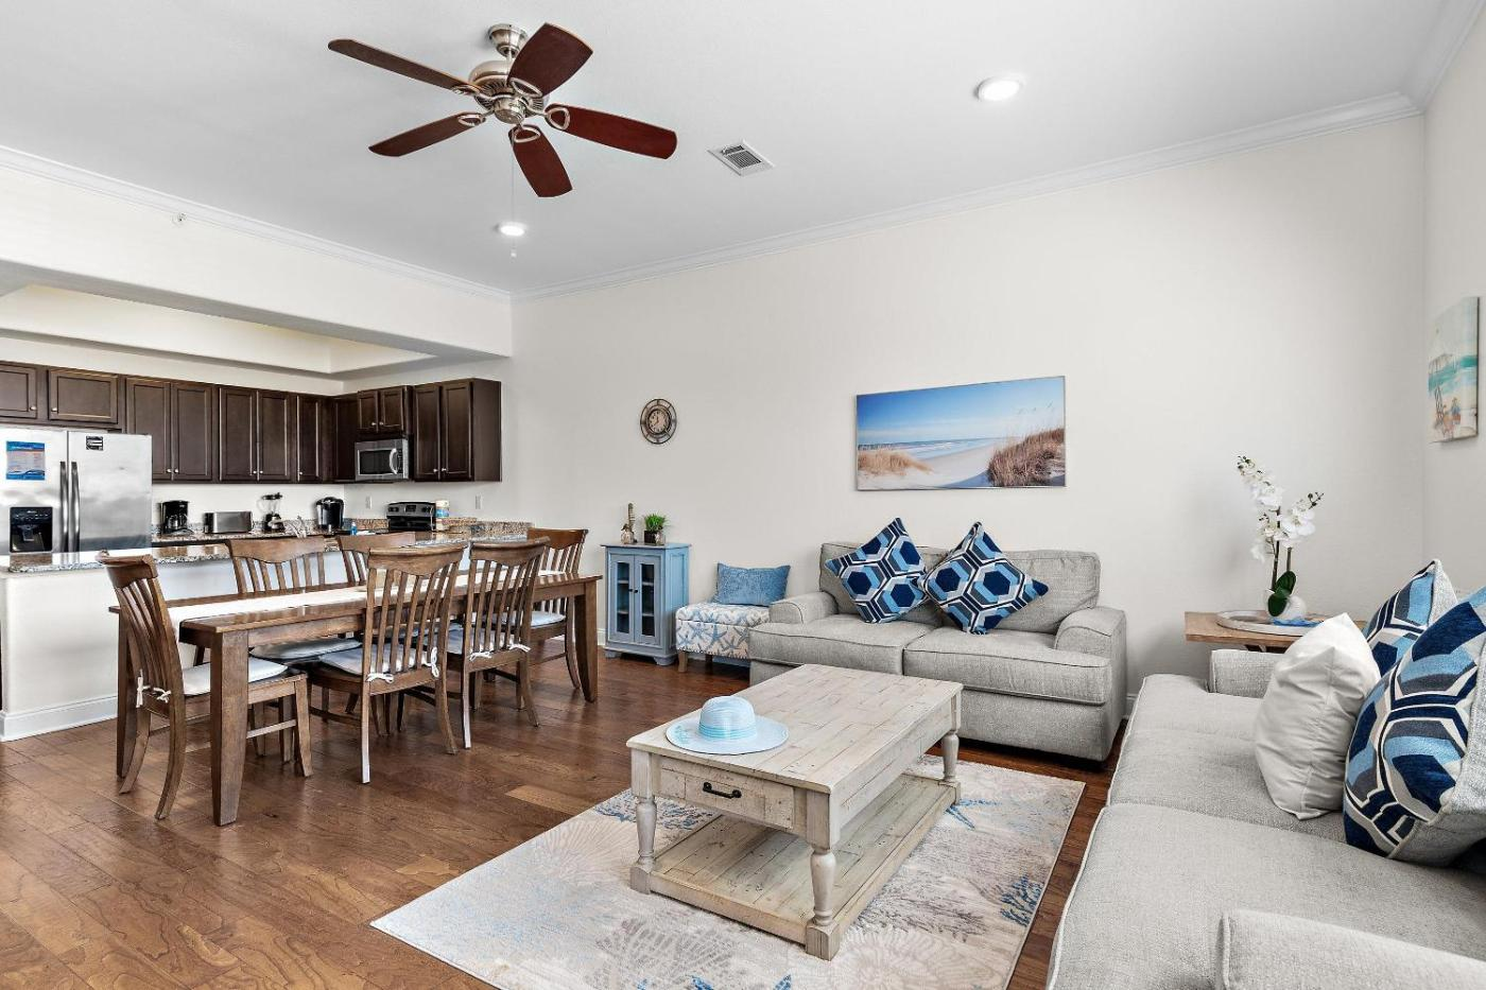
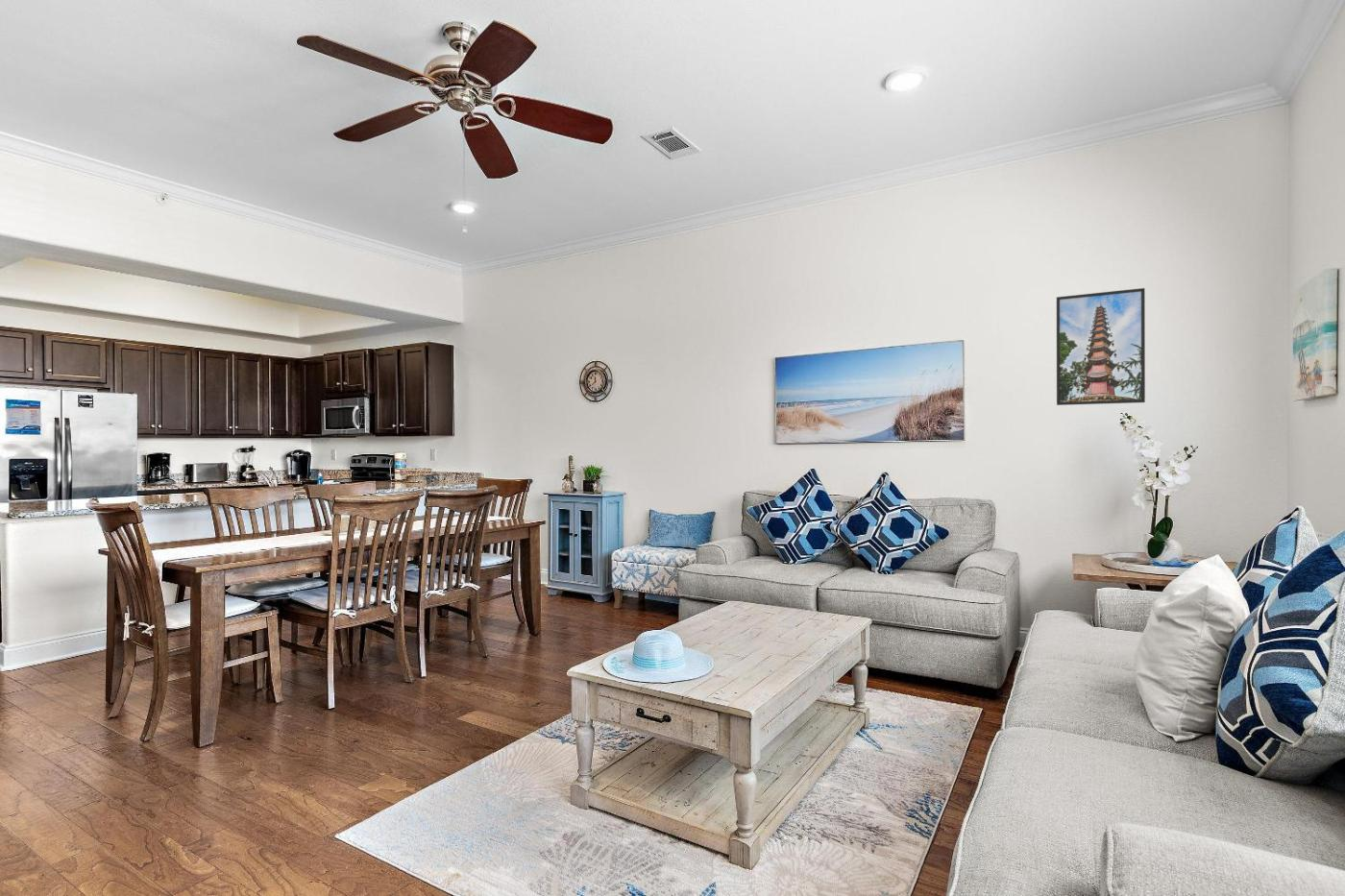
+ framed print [1056,287,1146,406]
